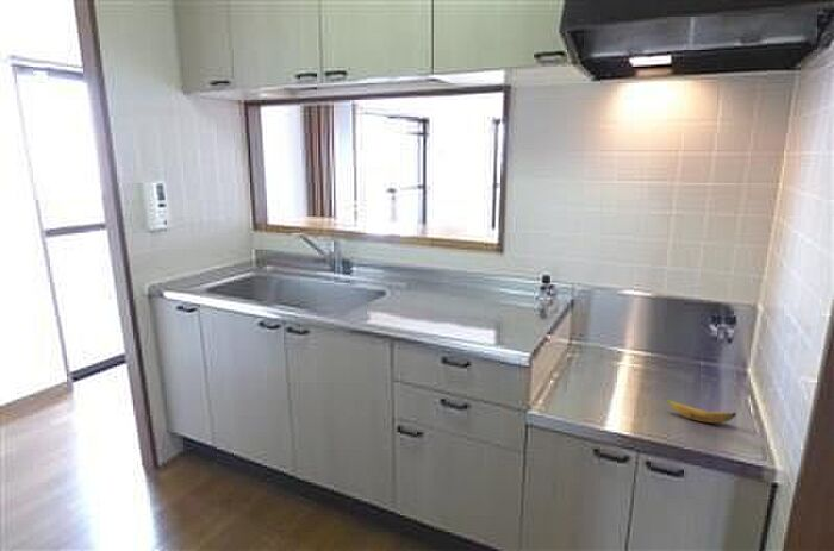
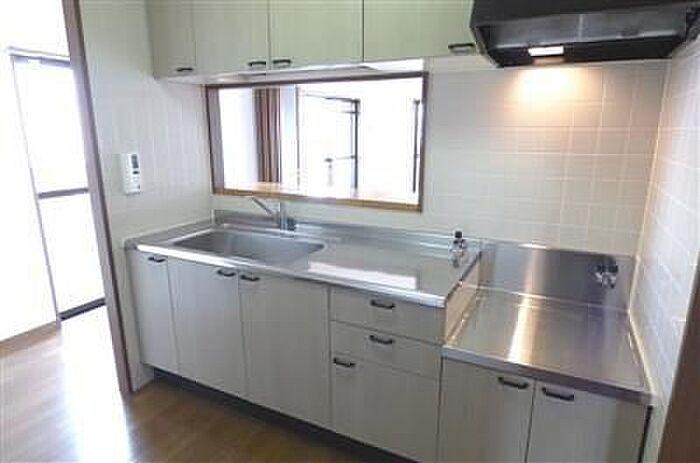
- banana [664,396,737,424]
